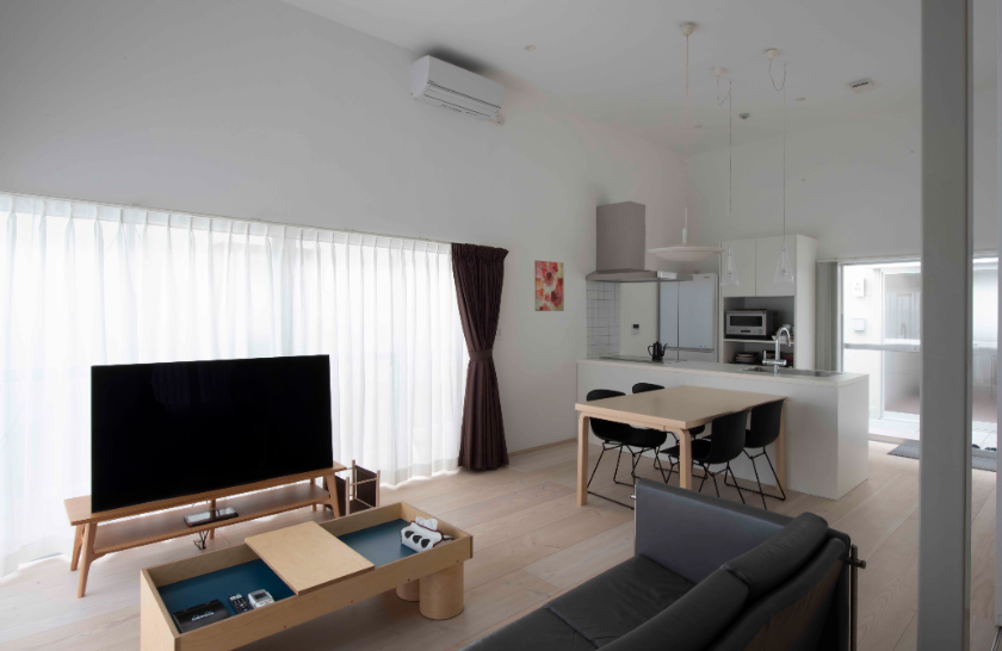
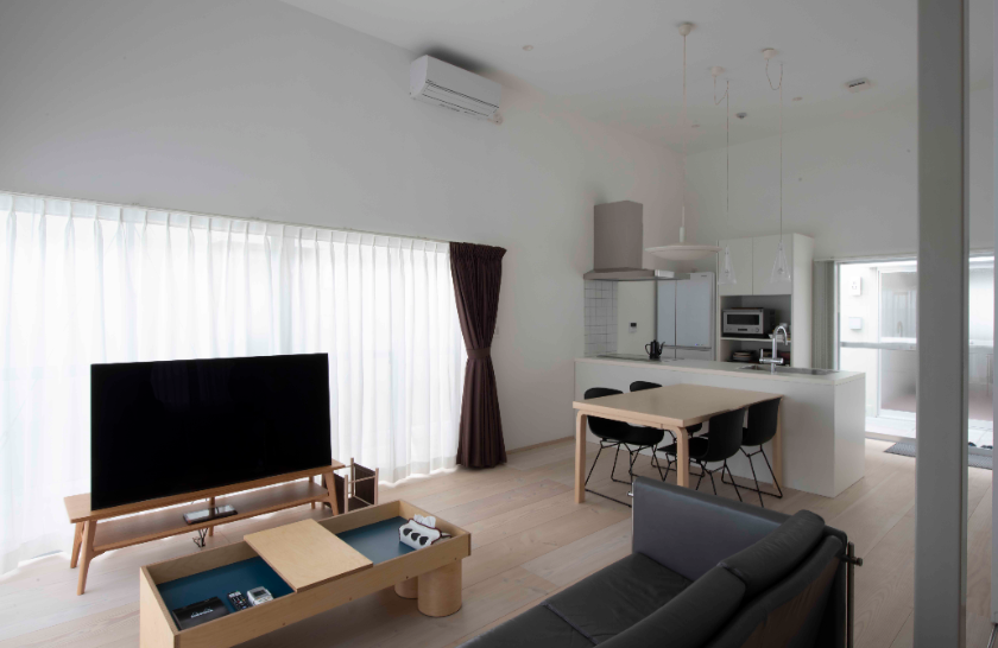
- wall art [533,259,565,312]
